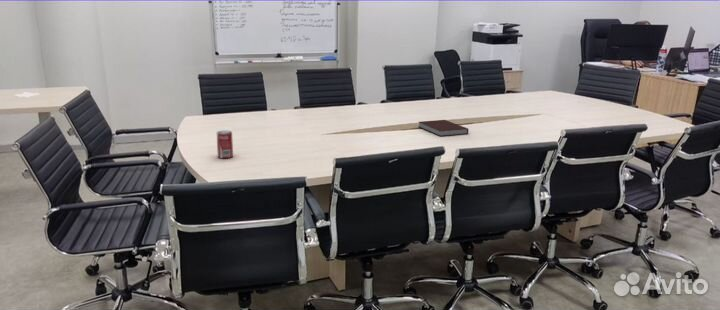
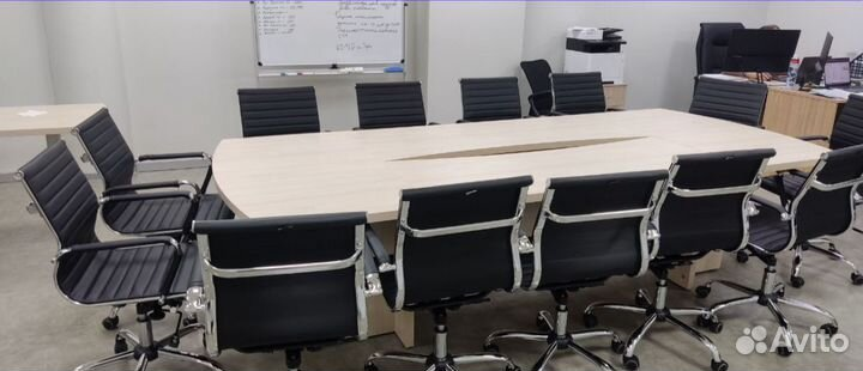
- beverage can [216,129,234,159]
- notebook [417,119,469,137]
